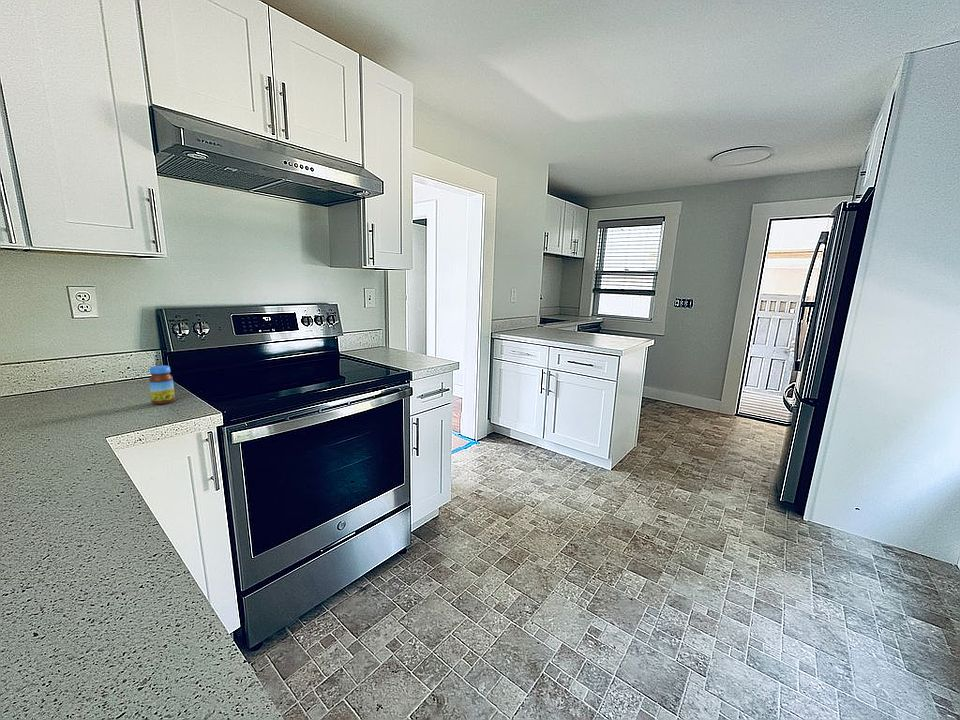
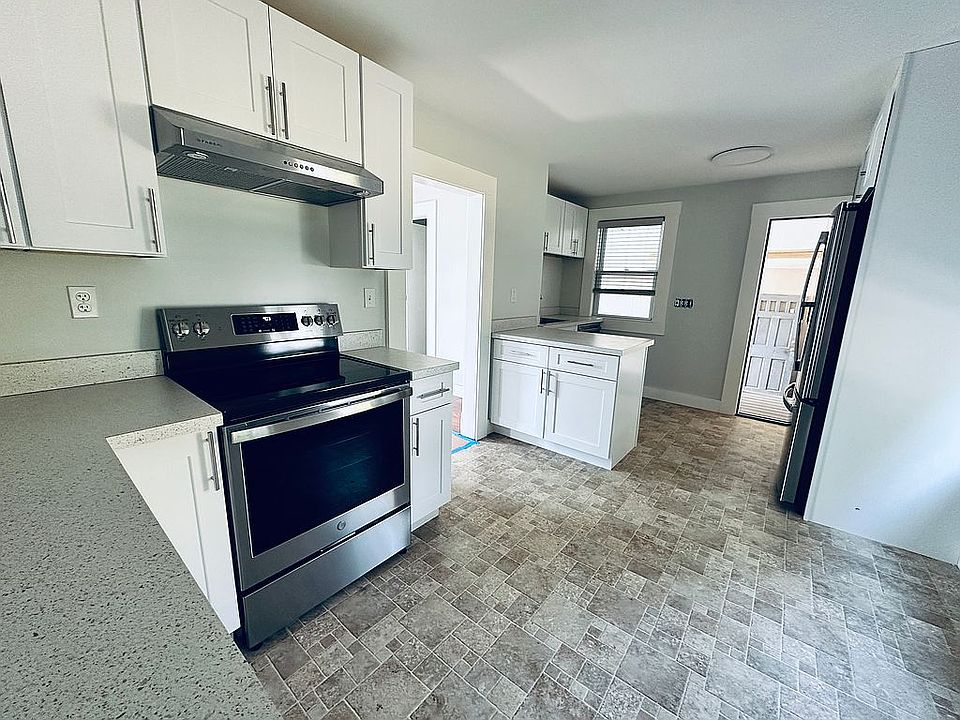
- jar [148,365,176,405]
